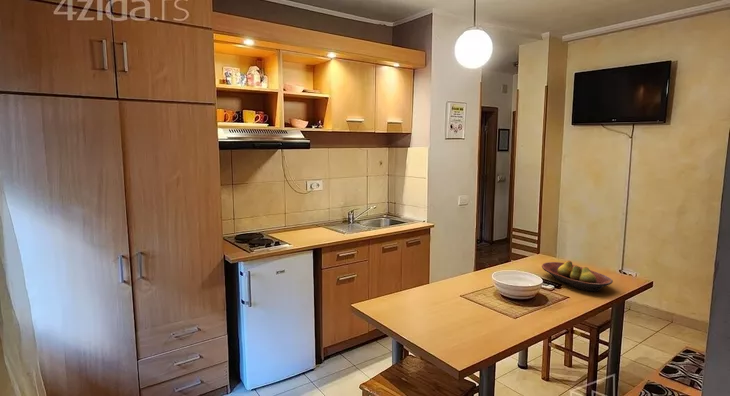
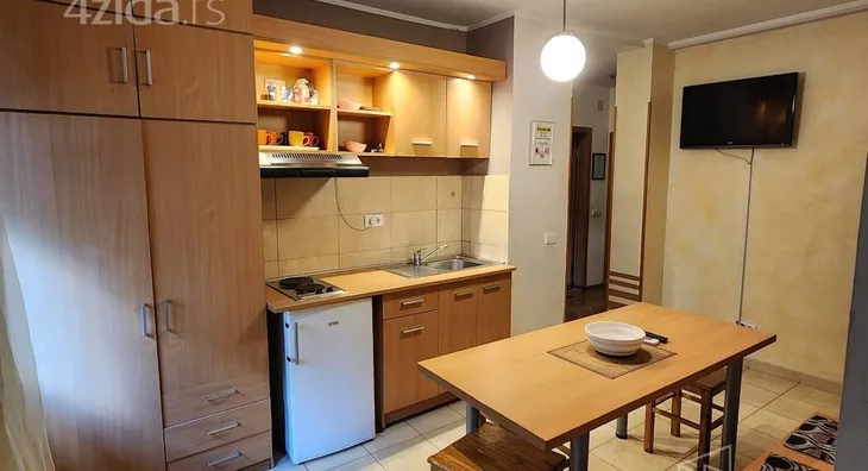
- fruit bowl [541,260,614,293]
